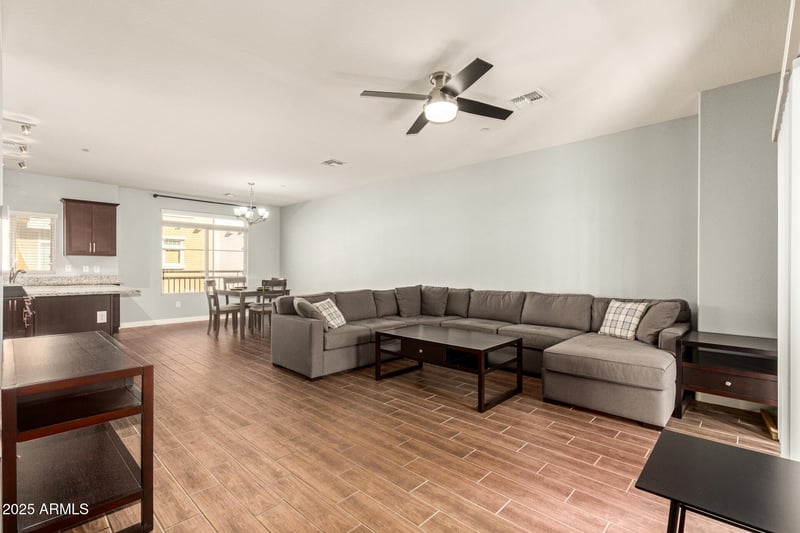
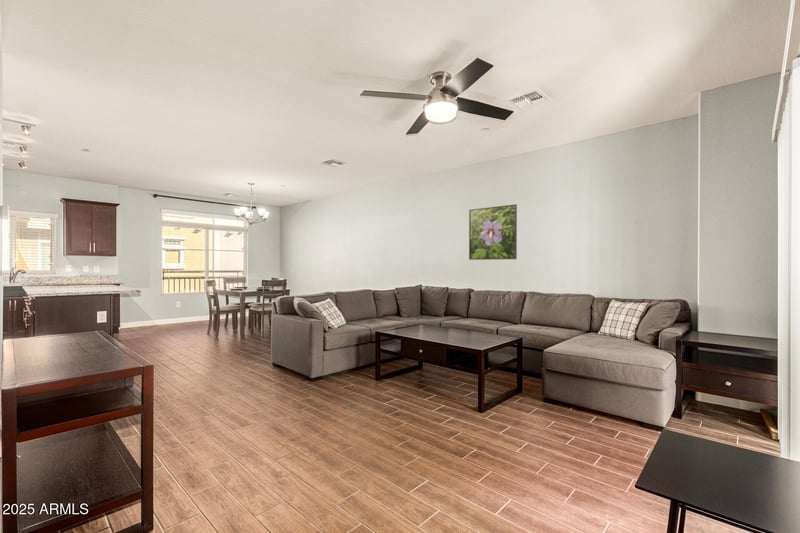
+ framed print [468,203,518,261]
